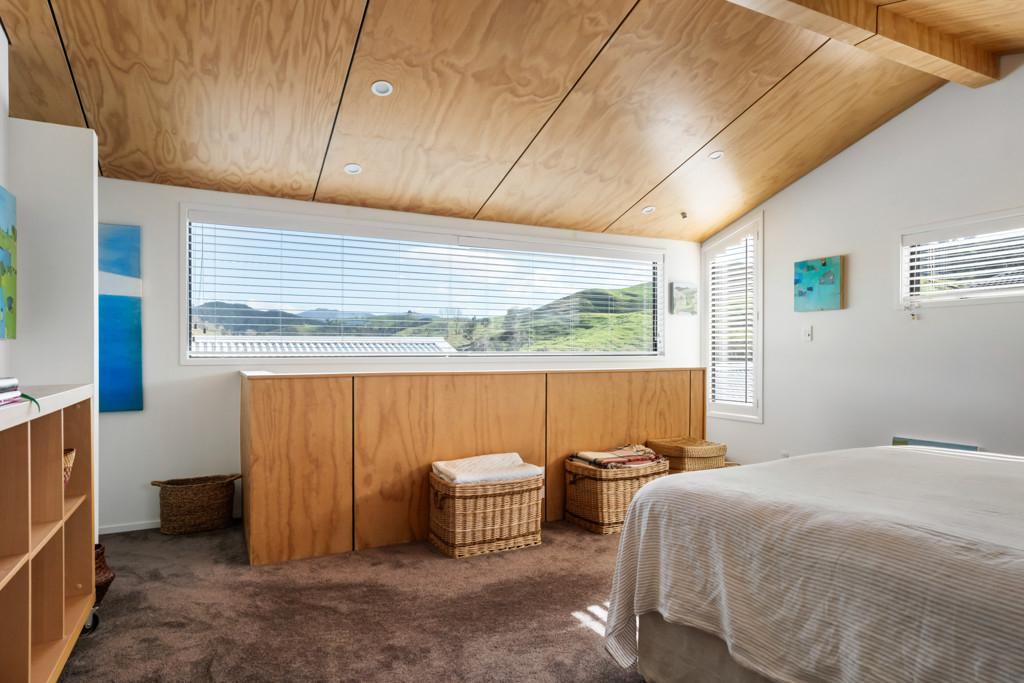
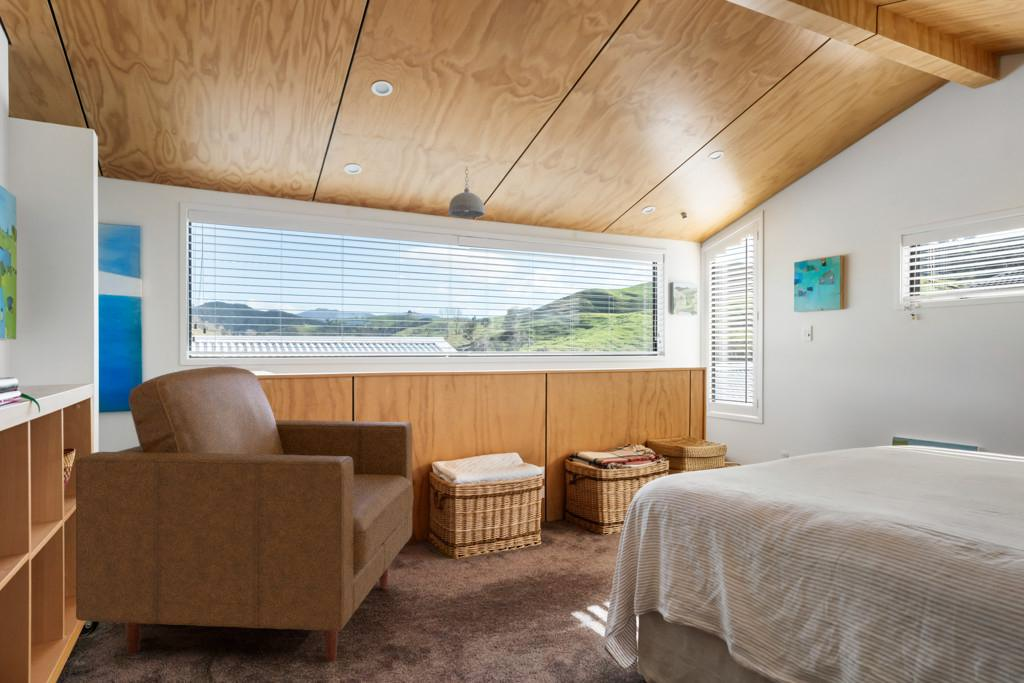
+ chair [75,365,415,663]
+ pendant light [448,165,486,219]
